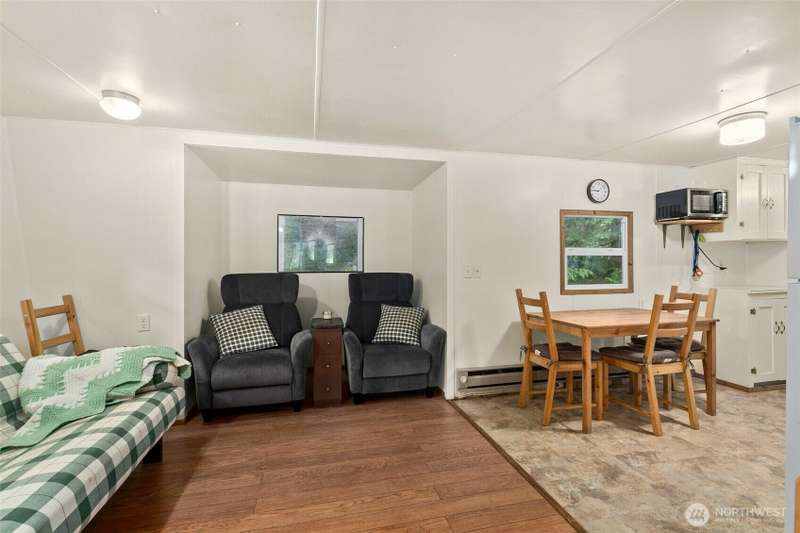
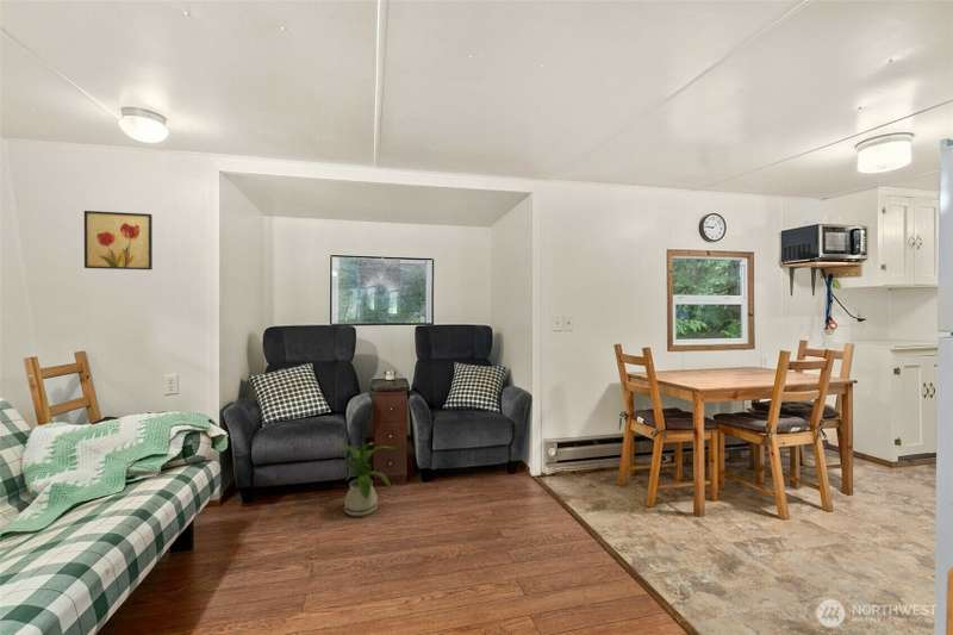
+ house plant [329,441,397,517]
+ wall art [83,210,154,270]
